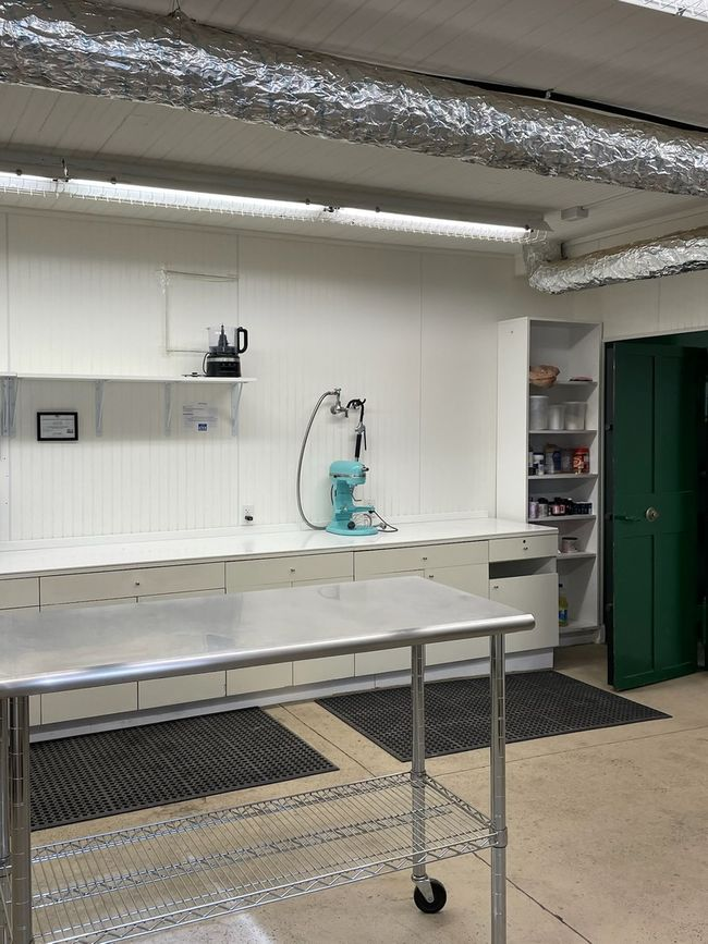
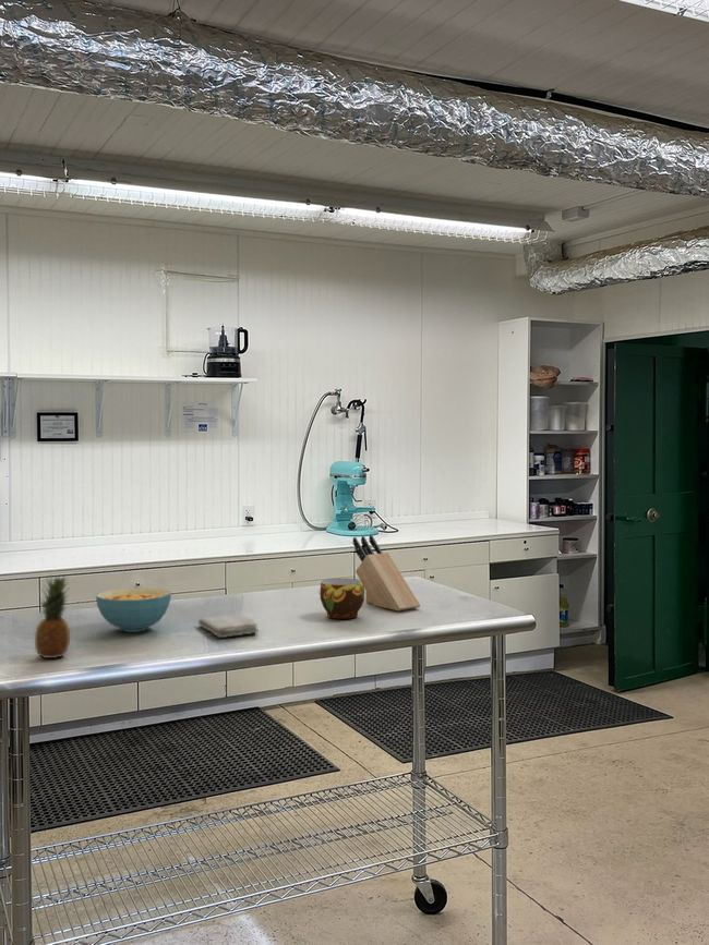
+ cup [319,578,365,620]
+ washcloth [197,613,260,639]
+ knife block [352,534,421,611]
+ cereal bowl [95,586,172,633]
+ fruit [34,572,71,659]
